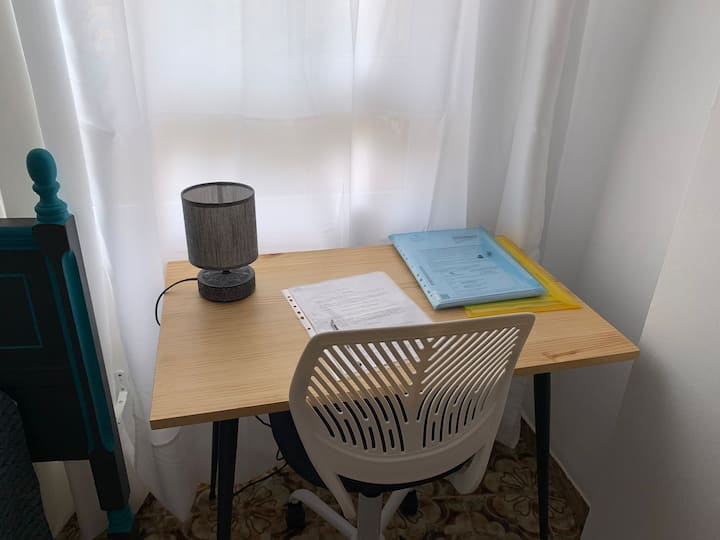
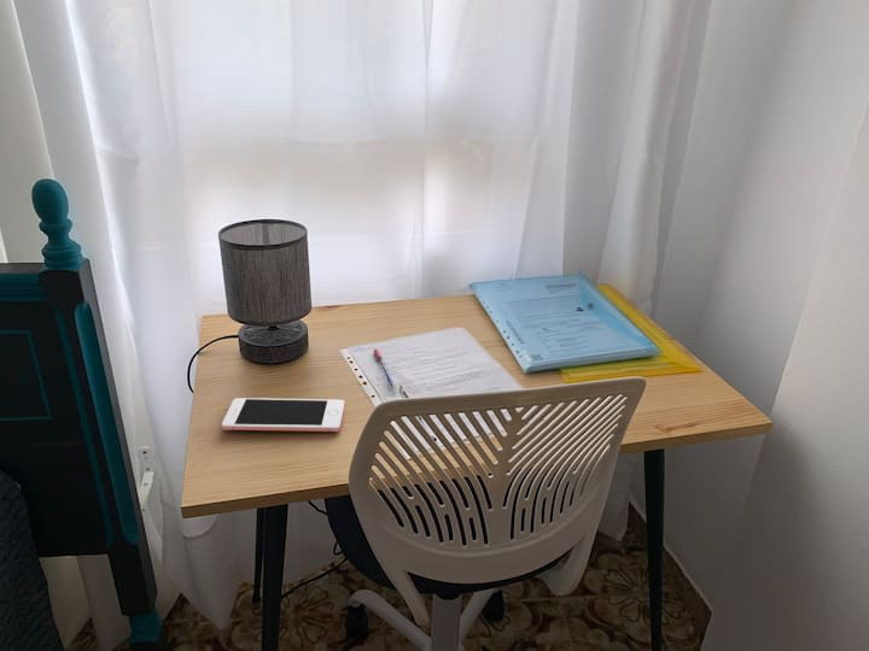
+ cell phone [221,397,345,433]
+ pen [372,348,398,391]
